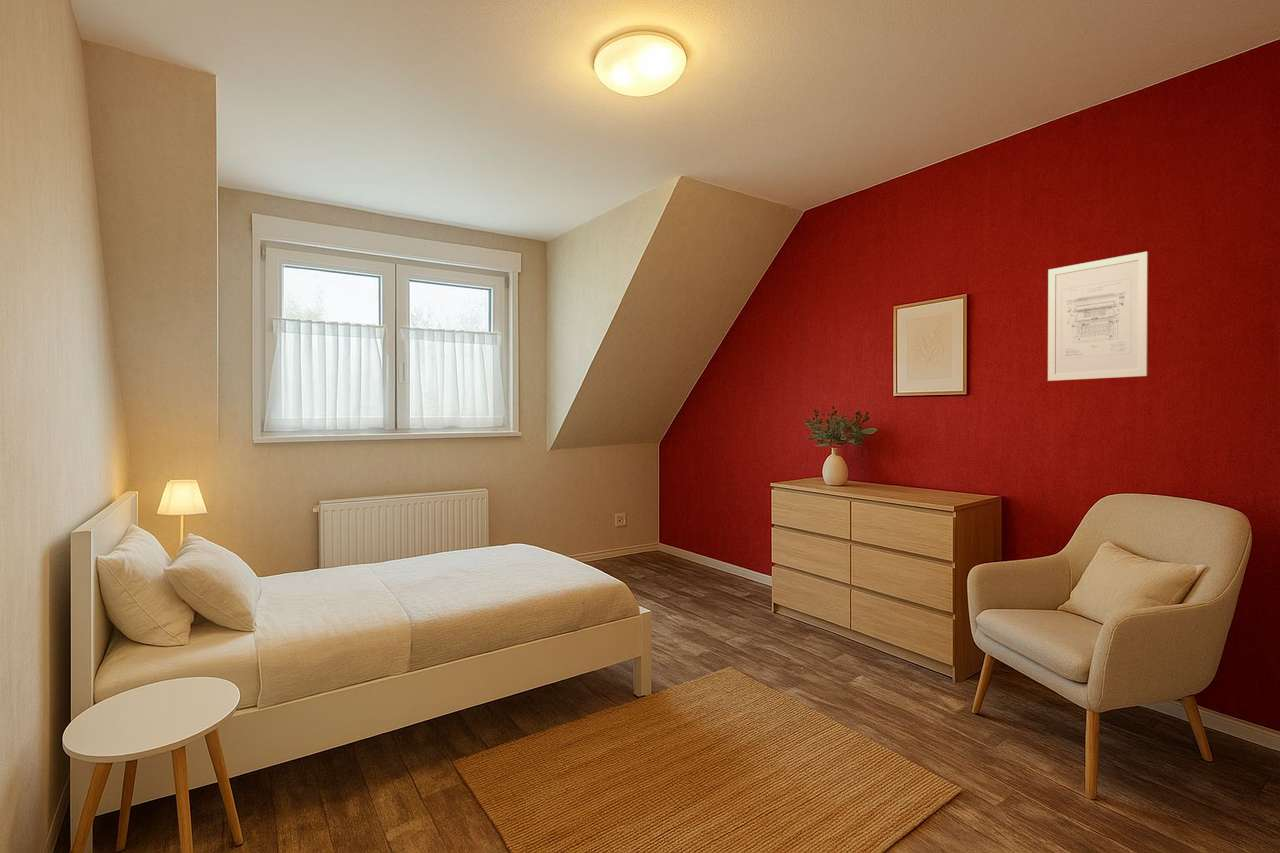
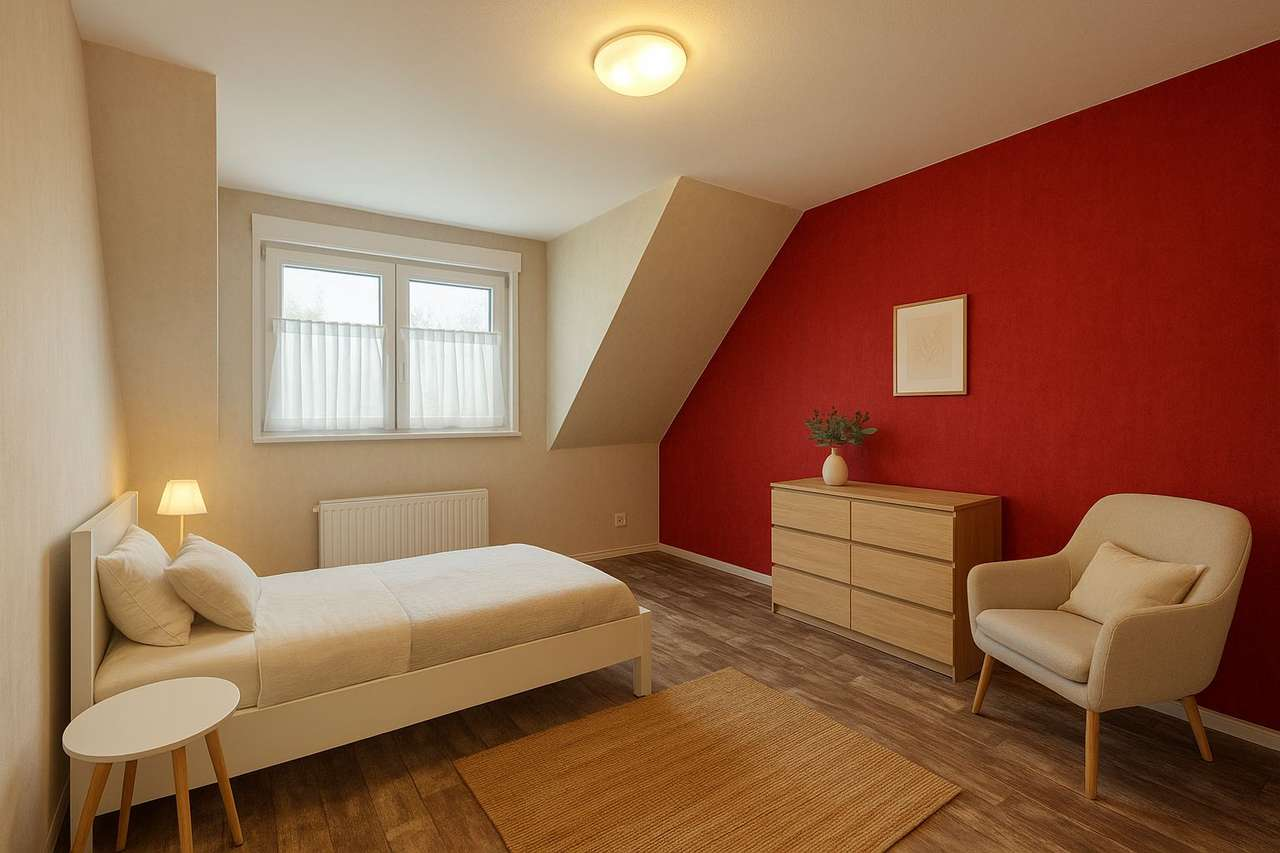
- wall art [1047,251,1149,382]
